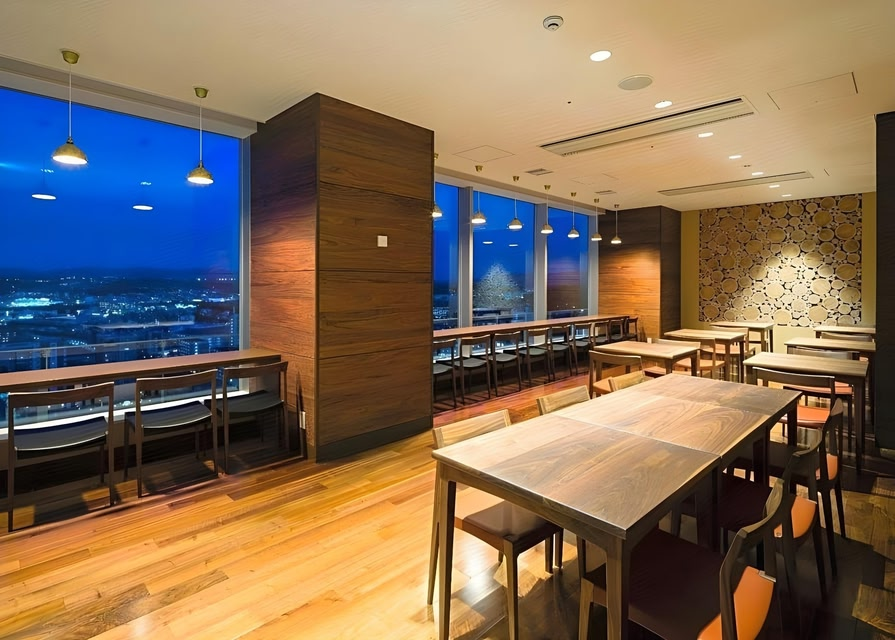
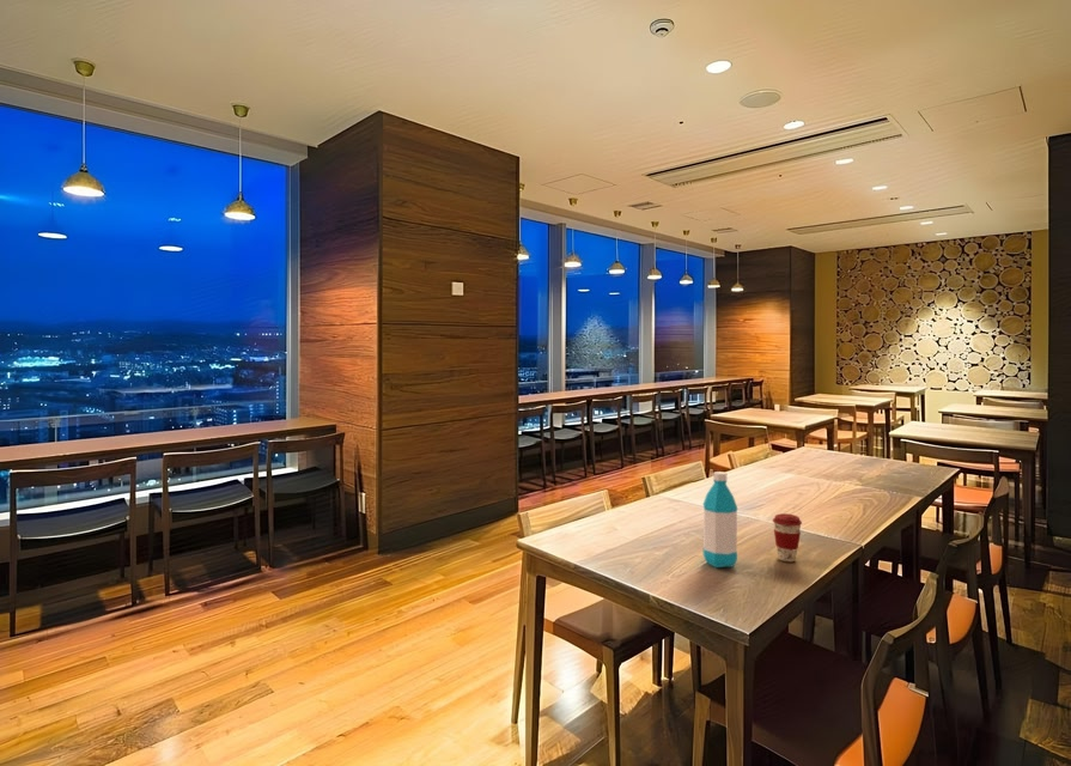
+ coffee cup [772,512,803,563]
+ water bottle [702,470,738,569]
